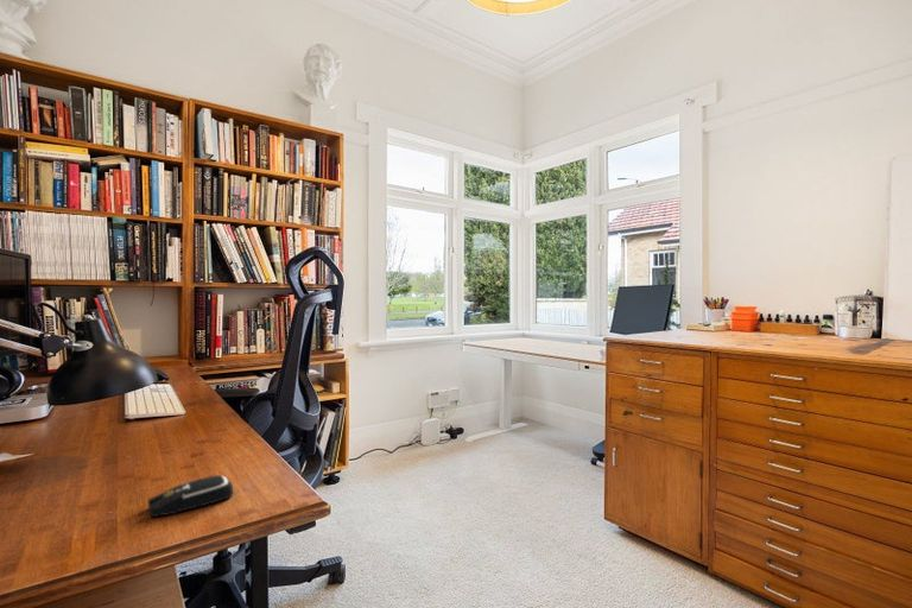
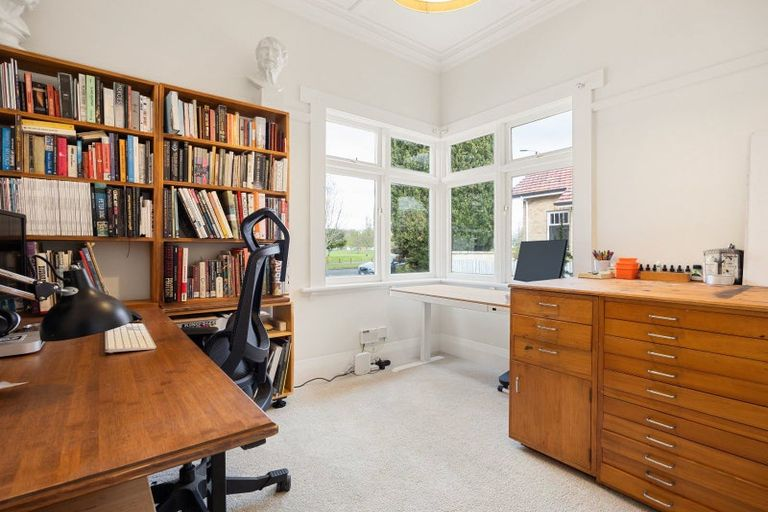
- computer mouse [146,474,234,518]
